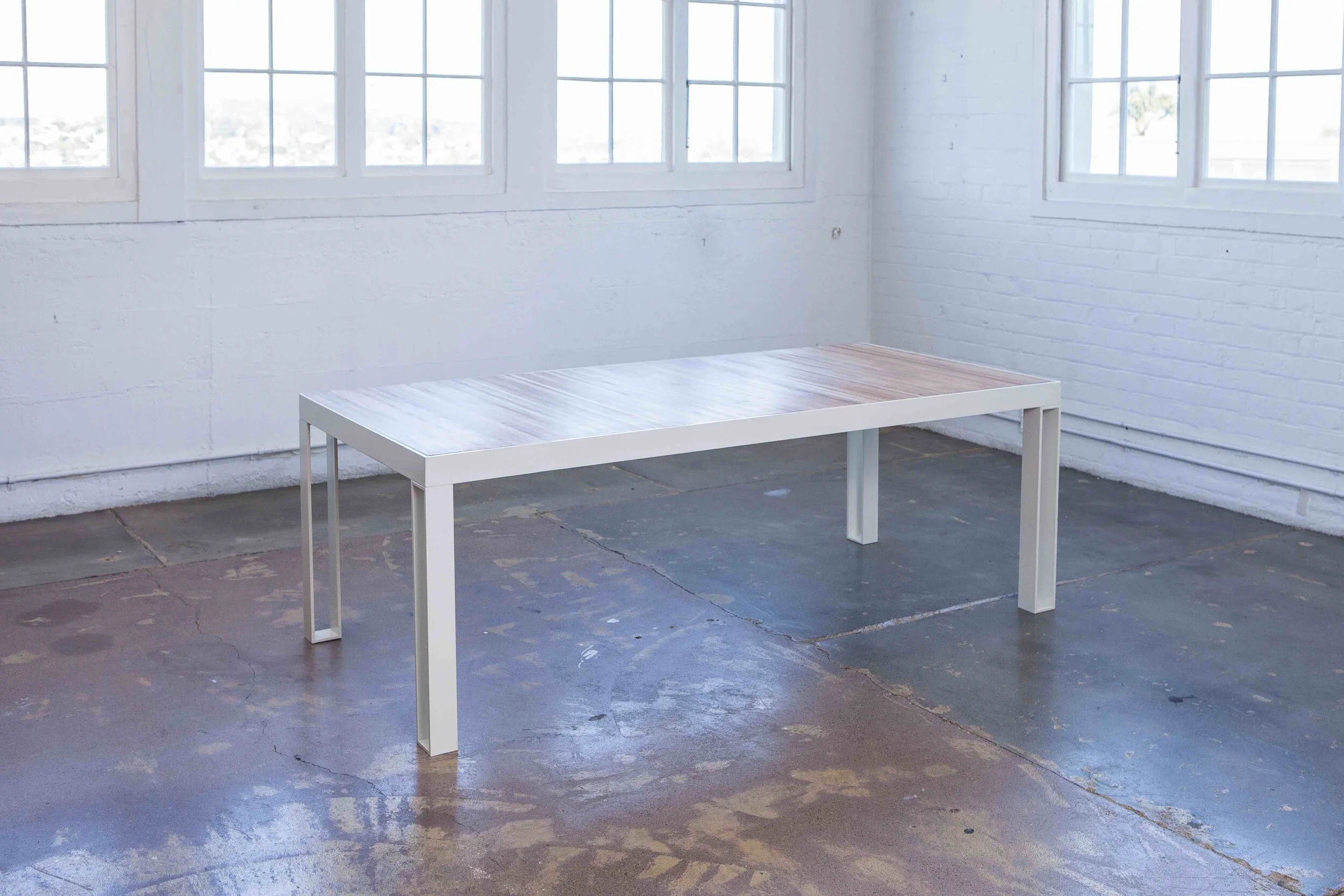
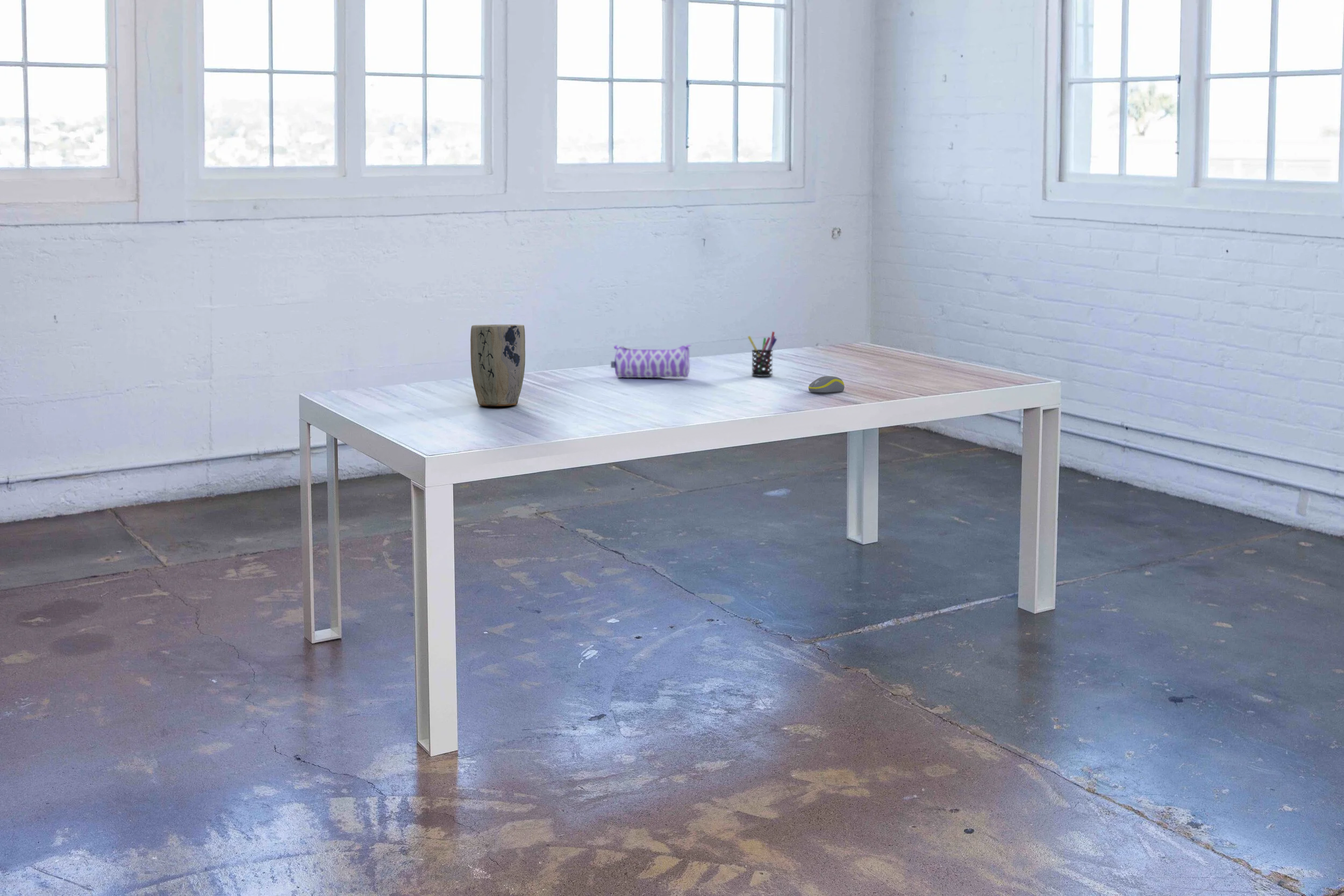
+ pen holder [747,331,777,377]
+ computer mouse [808,376,845,393]
+ pencil case [610,344,691,378]
+ plant pot [470,324,526,407]
